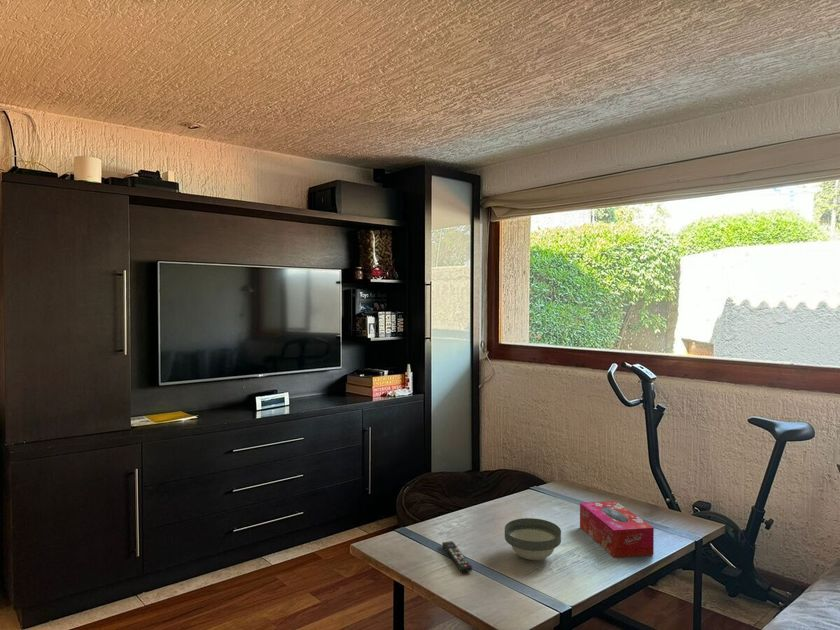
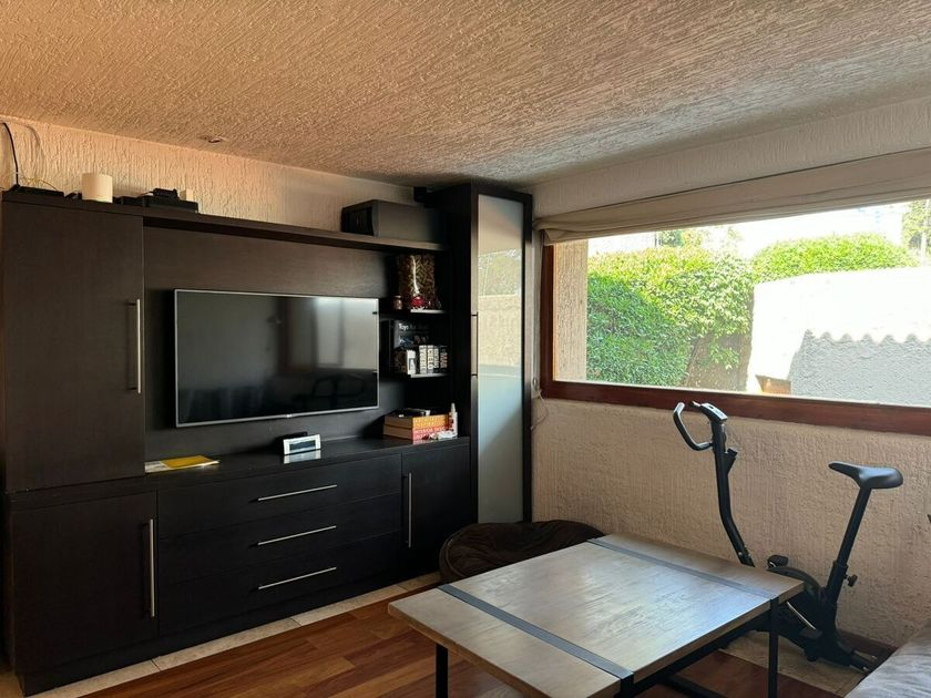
- remote control [441,540,473,574]
- bowl [504,517,562,561]
- tissue box [579,500,655,559]
